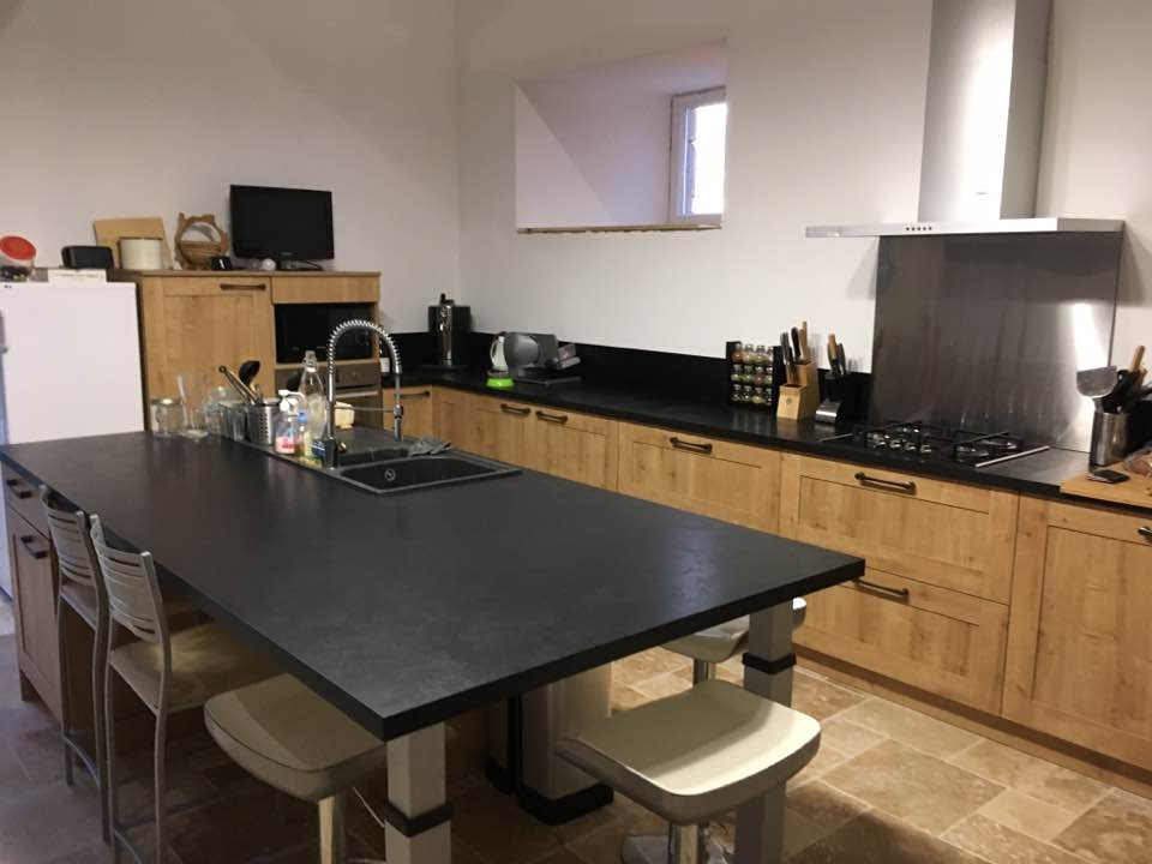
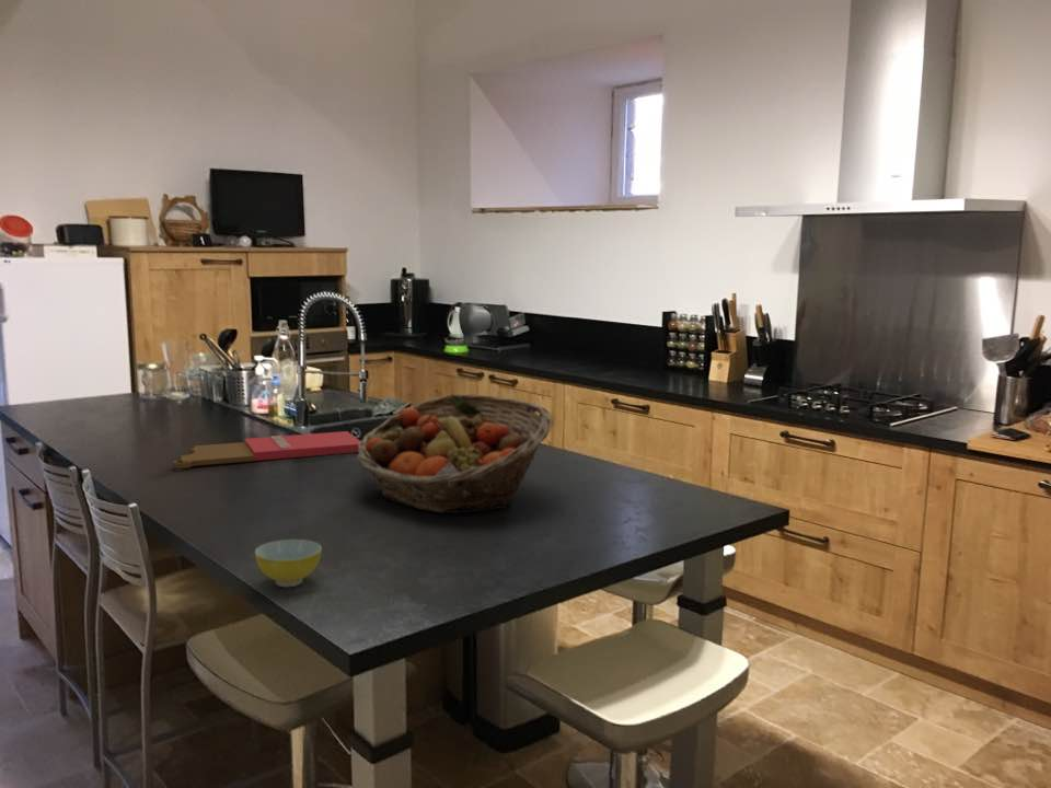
+ fruit basket [356,393,554,514]
+ bowl [254,538,323,588]
+ cutting board [172,430,361,470]
